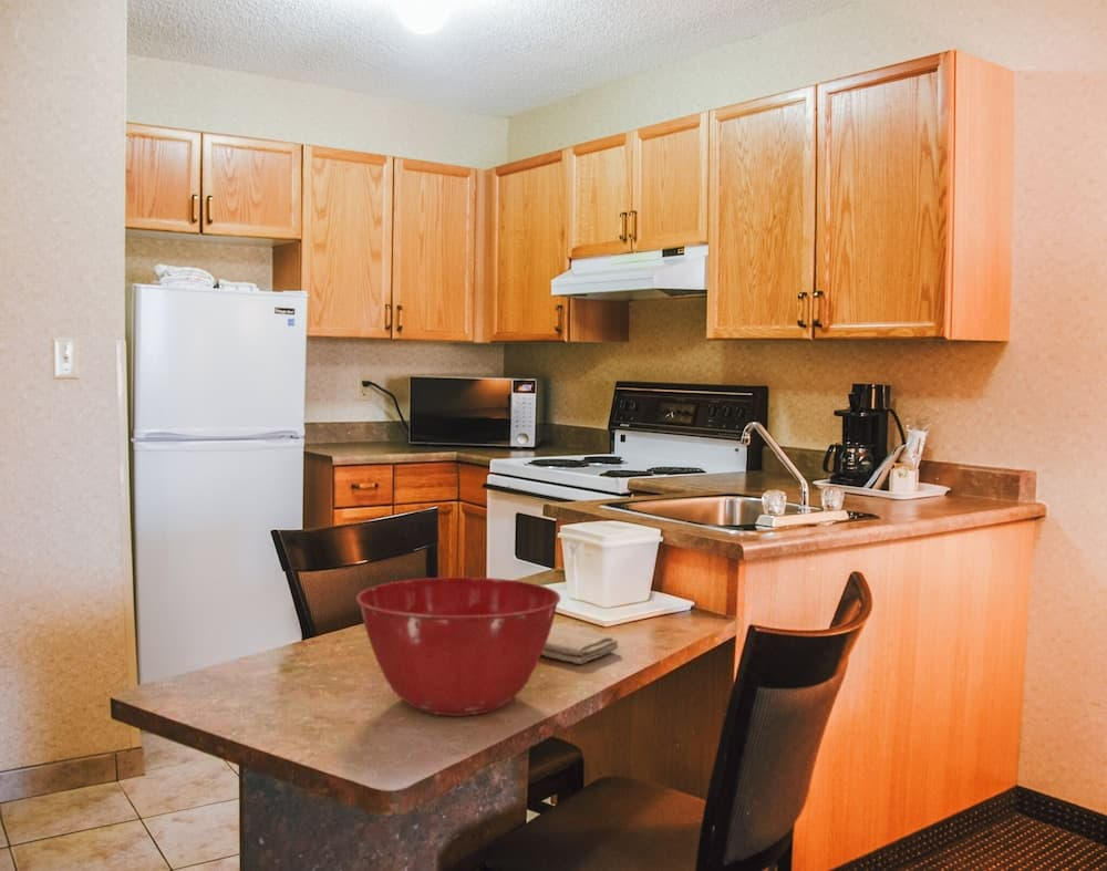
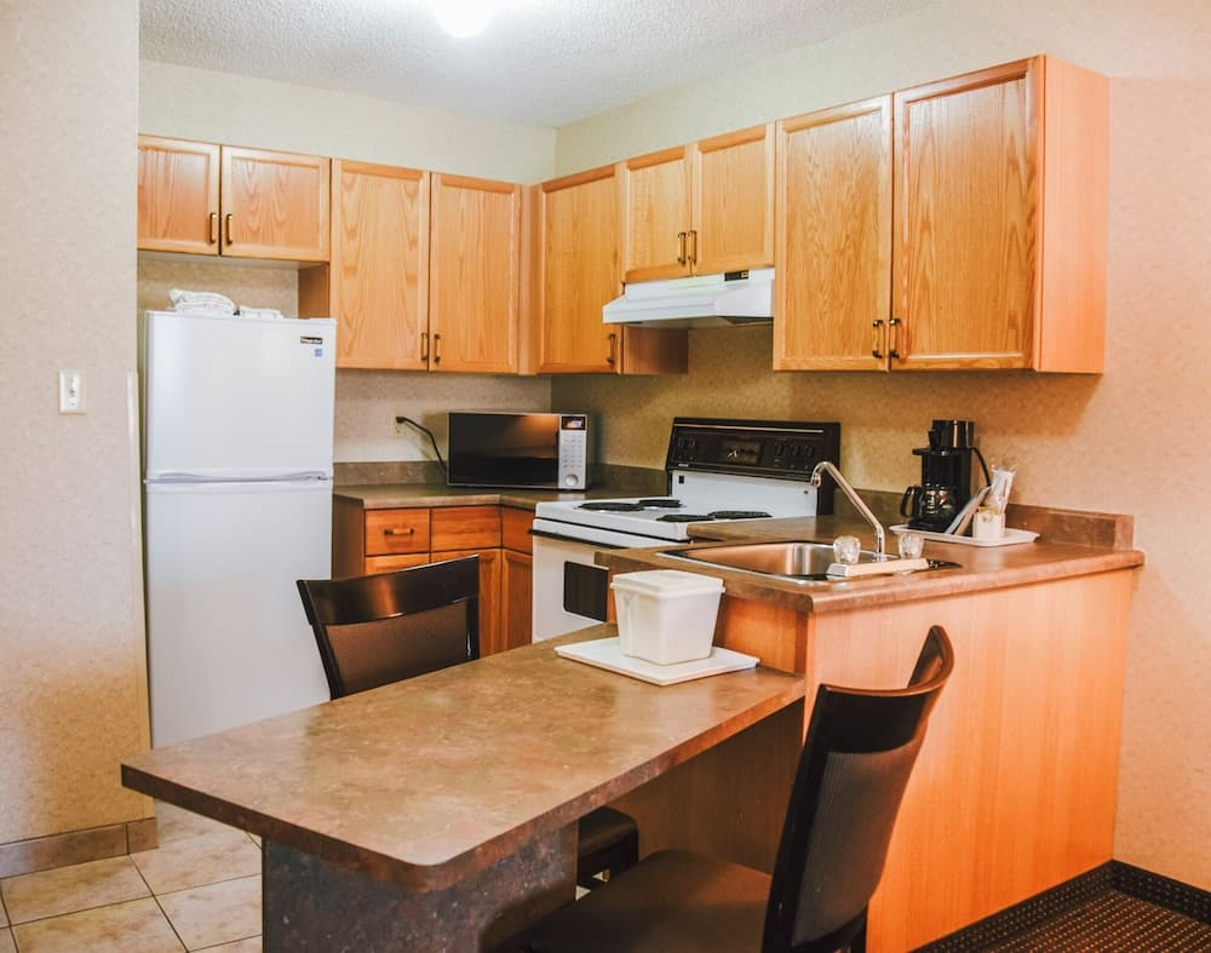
- mixing bowl [355,577,561,716]
- washcloth [541,622,620,665]
